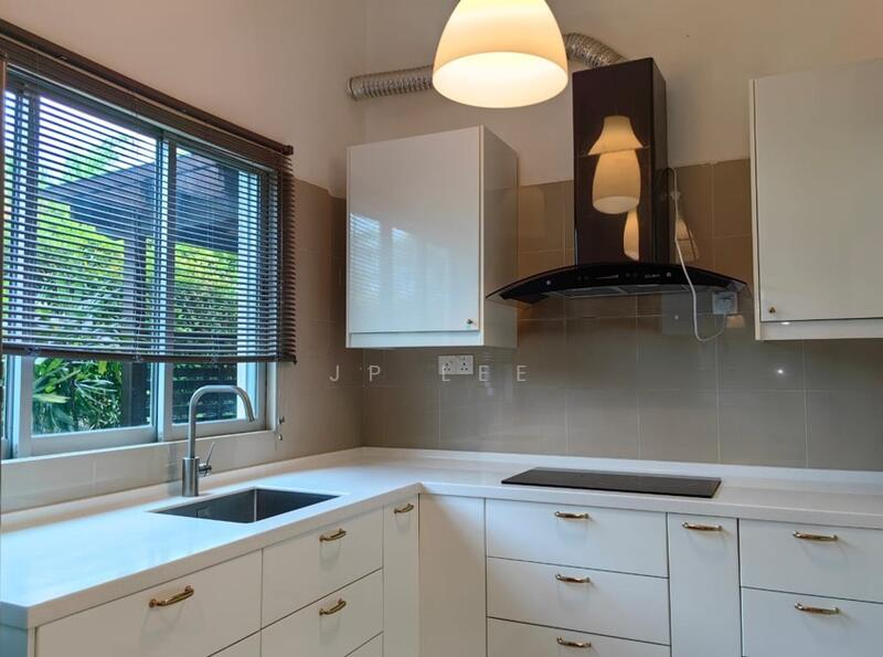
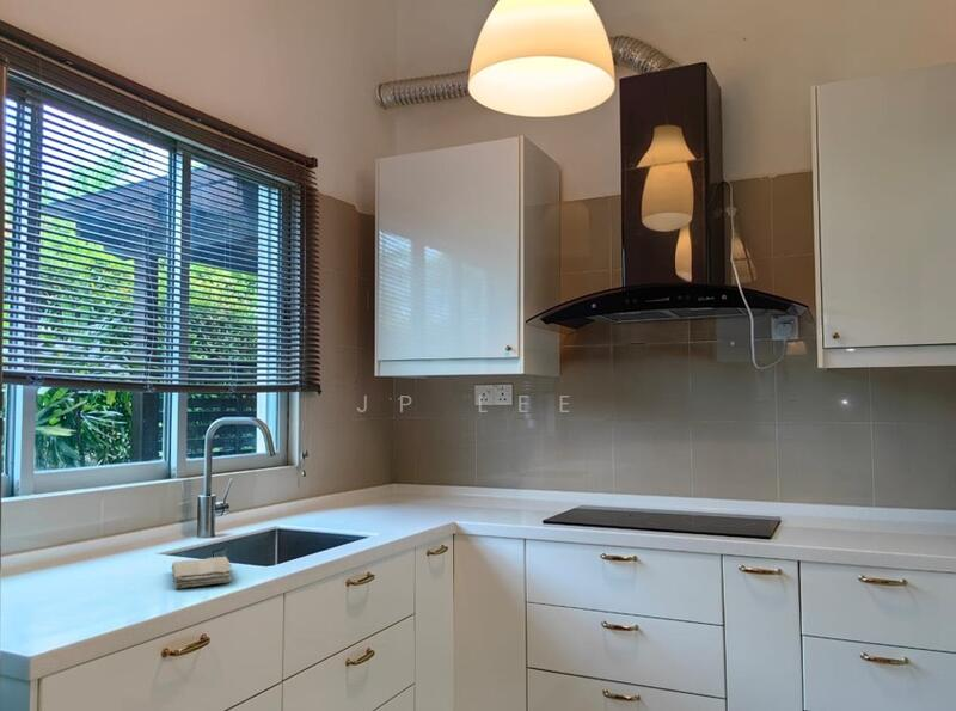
+ washcloth [171,556,233,589]
